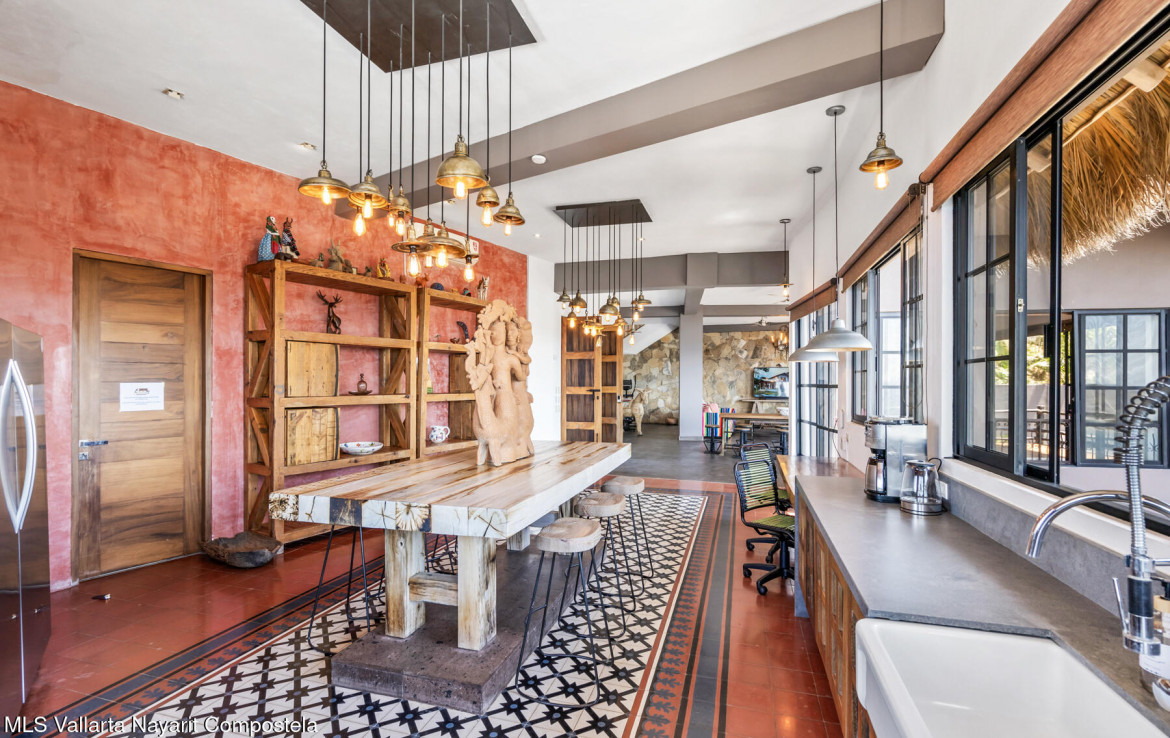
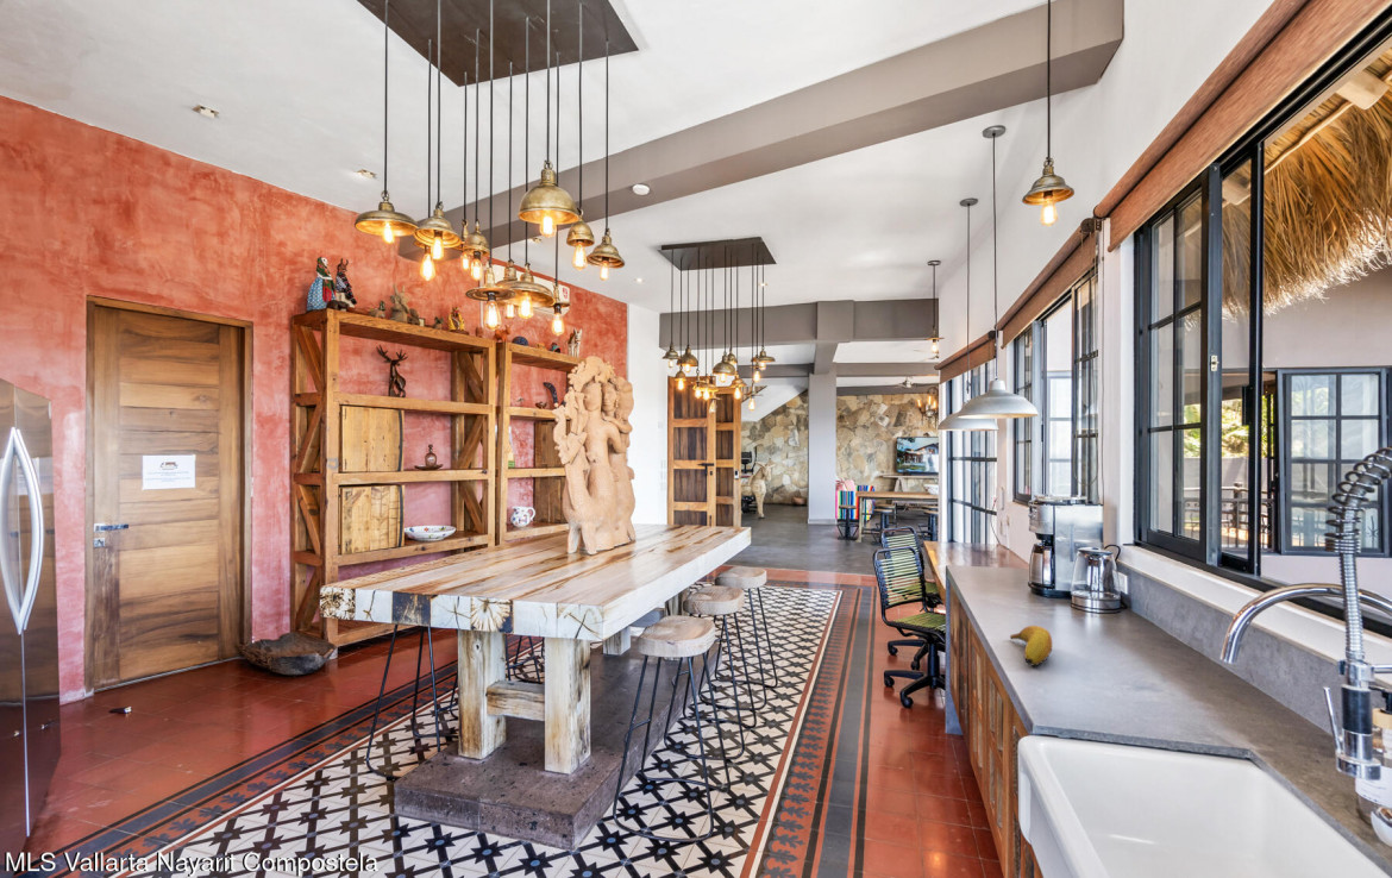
+ fruit [1009,625,1054,667]
